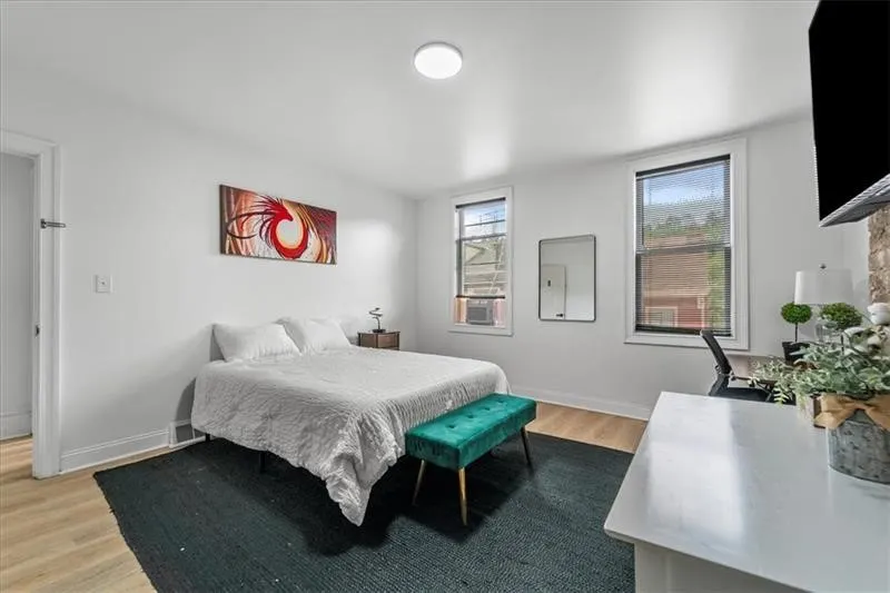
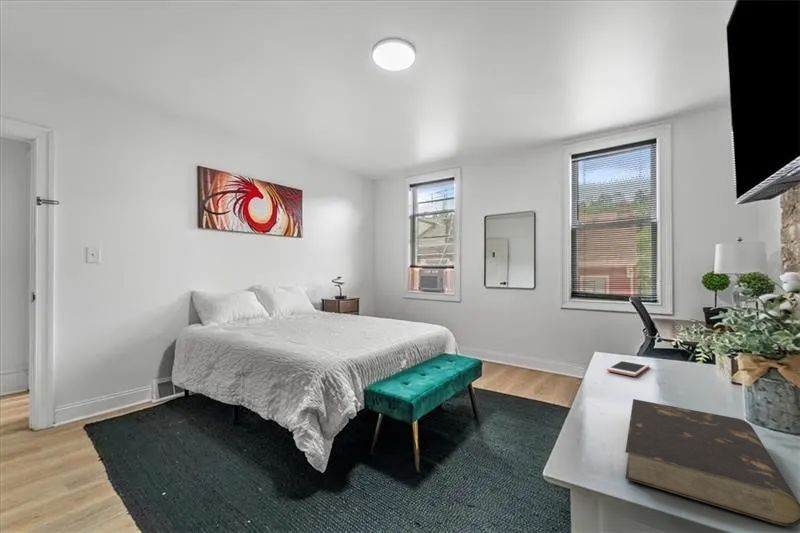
+ cell phone [606,359,650,377]
+ book [624,398,800,528]
